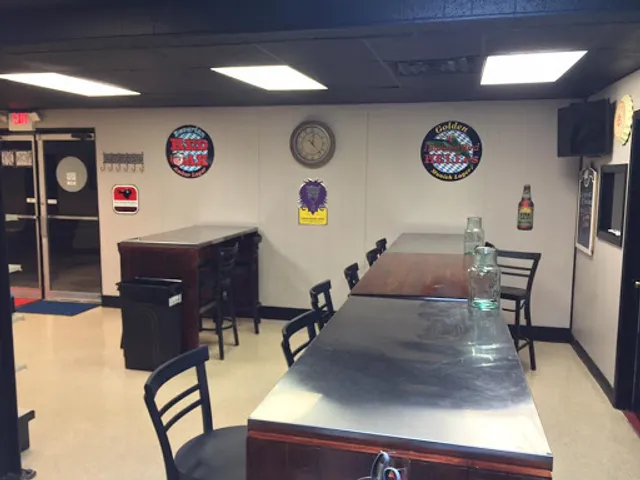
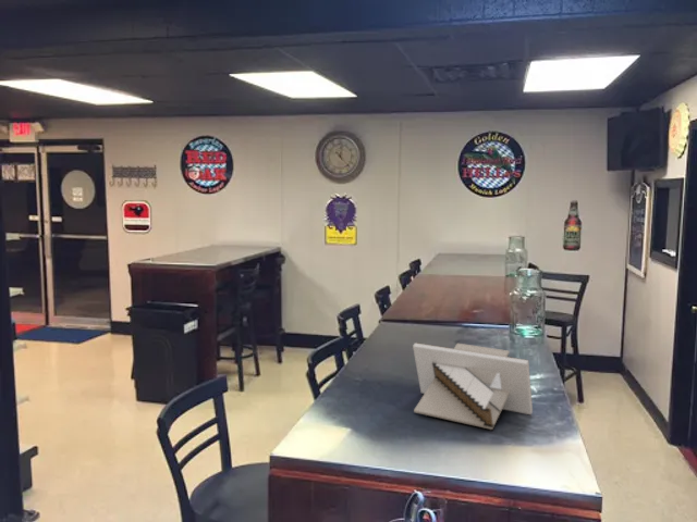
+ architectural model [412,341,534,431]
